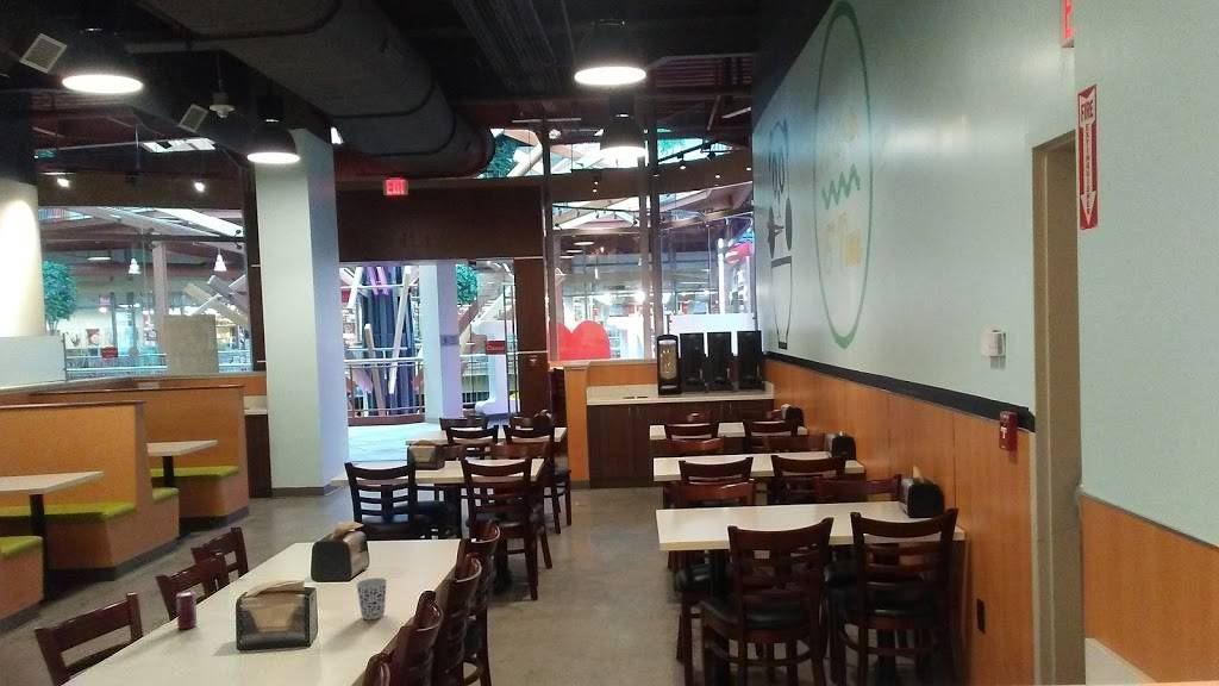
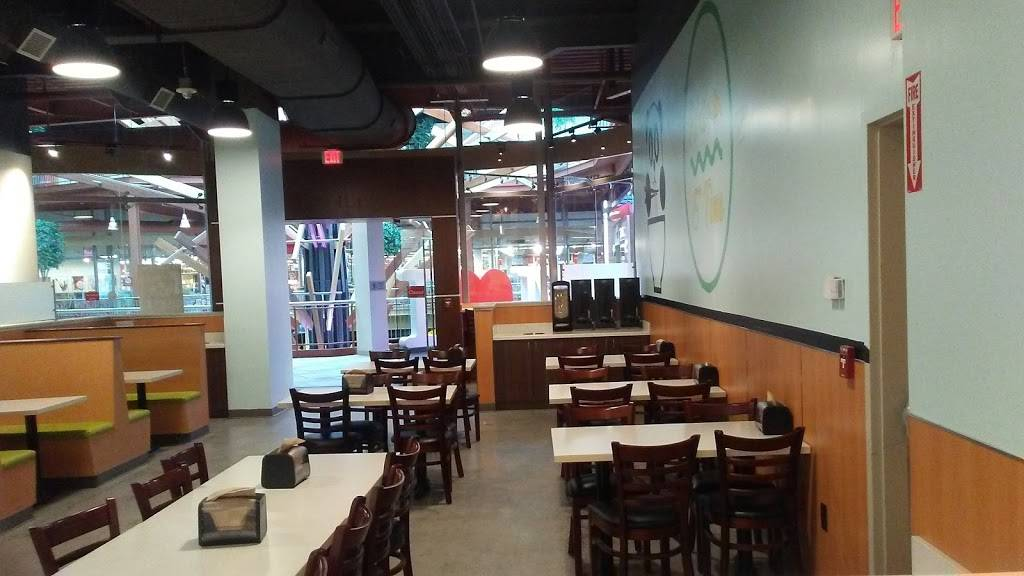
- cup [355,576,388,620]
- pop [175,590,198,630]
